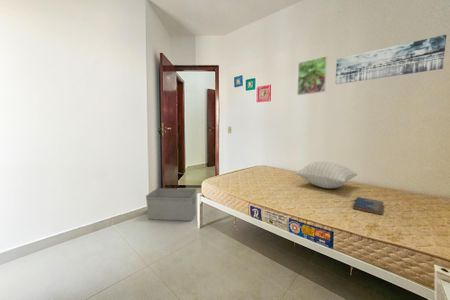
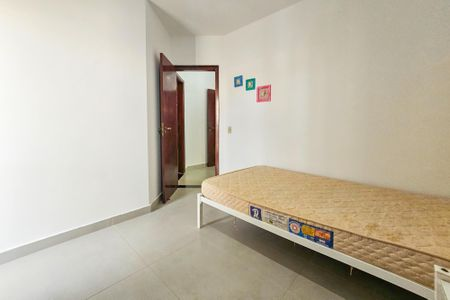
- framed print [296,55,328,96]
- wall art [334,34,447,85]
- hardcover book [352,196,384,216]
- pillow [294,161,358,189]
- storage bin [145,187,198,222]
